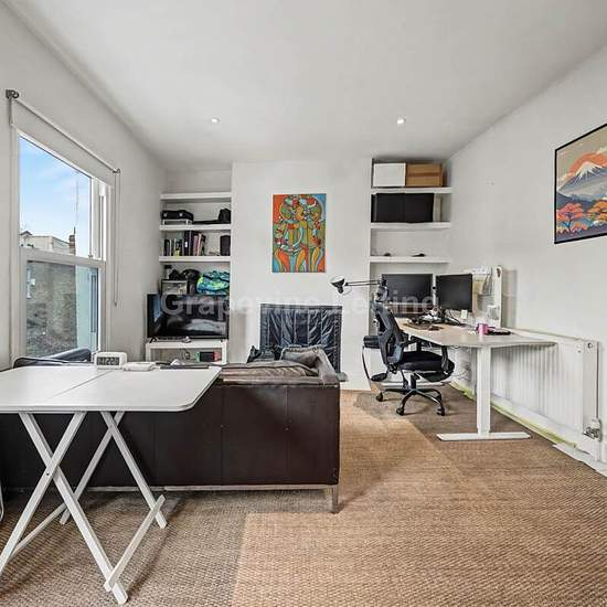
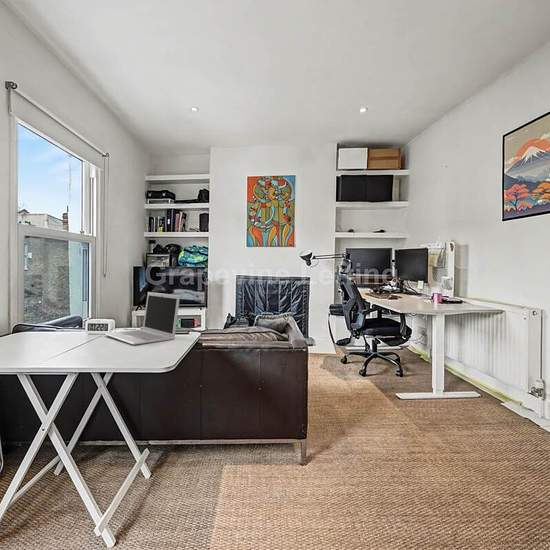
+ laptop [104,291,181,346]
